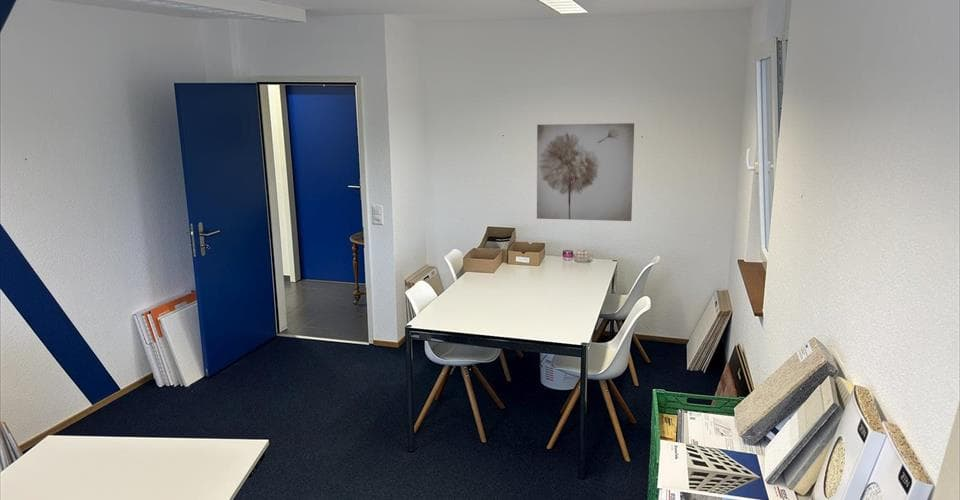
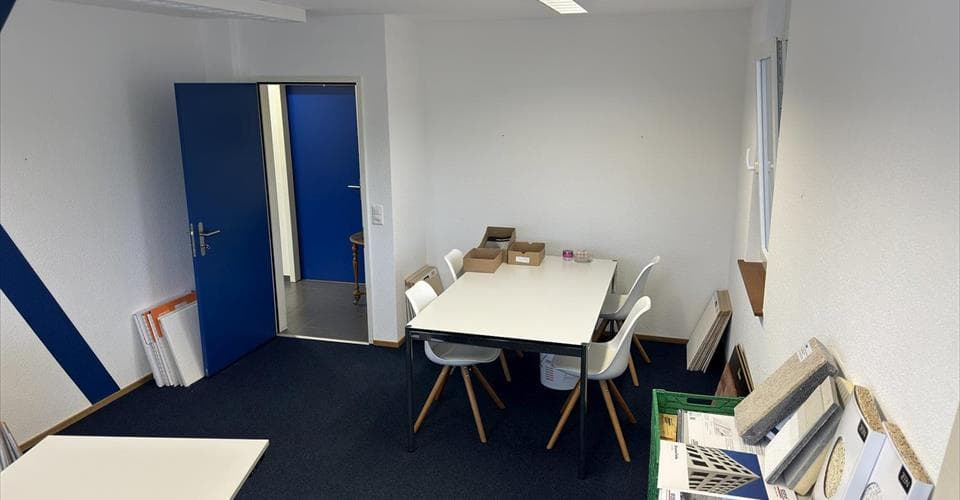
- wall art [536,122,635,222]
